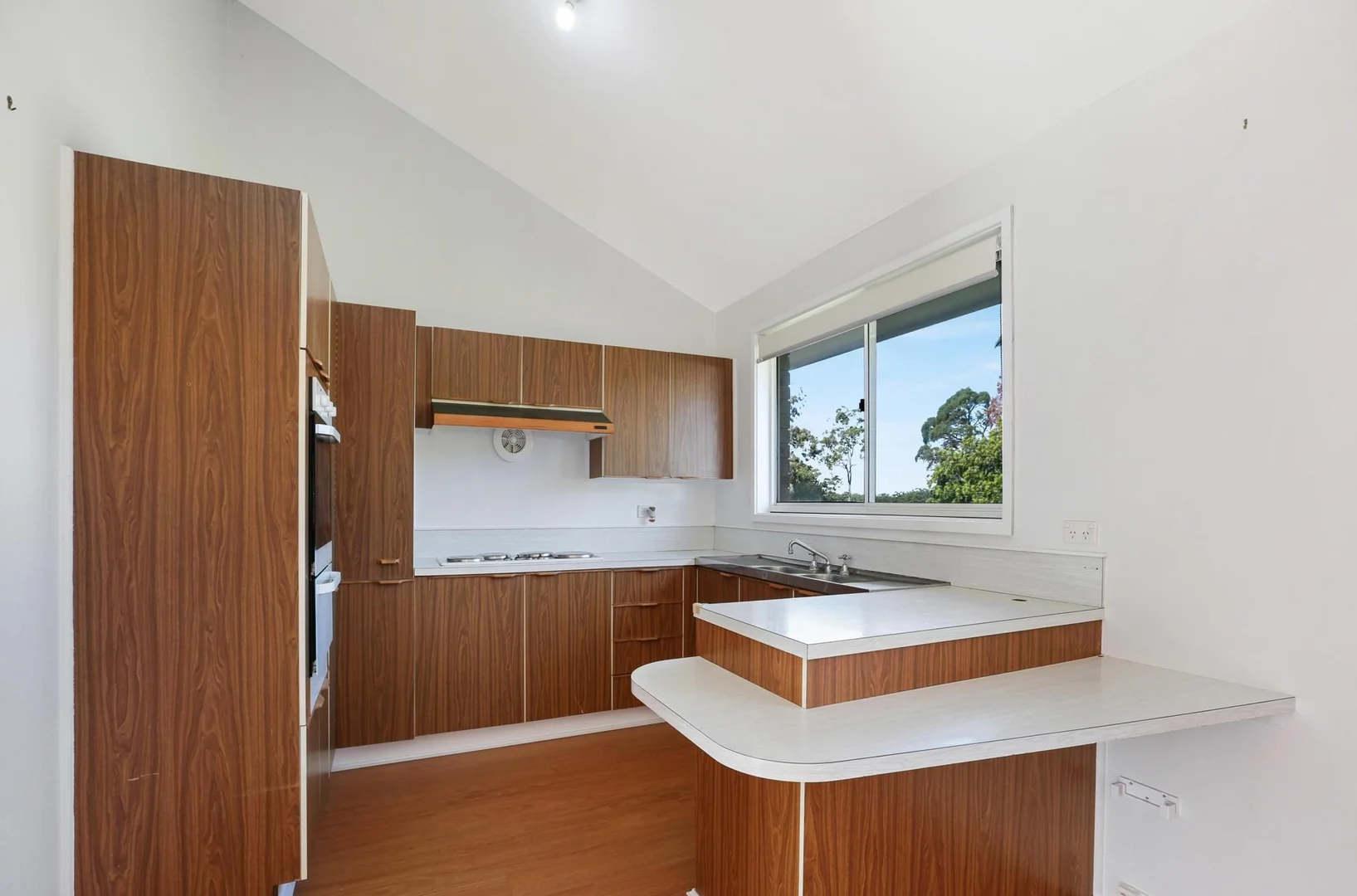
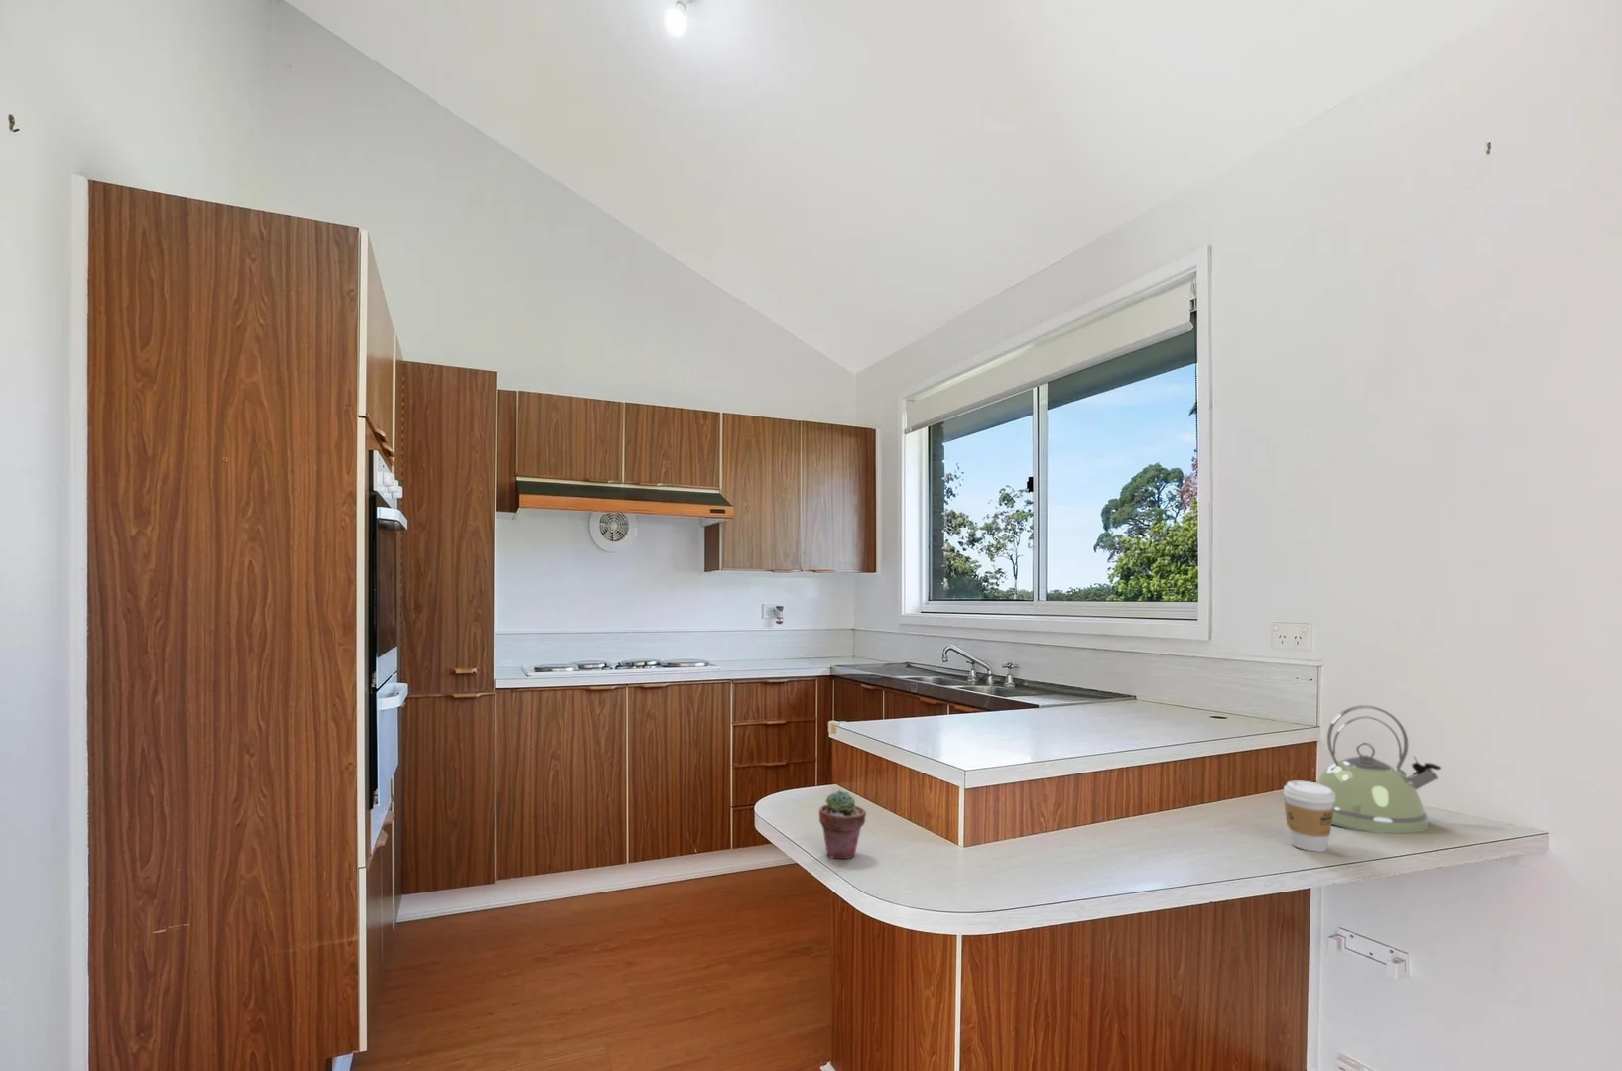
+ potted succulent [819,789,867,859]
+ coffee cup [1283,779,1335,852]
+ kettle [1316,704,1443,834]
